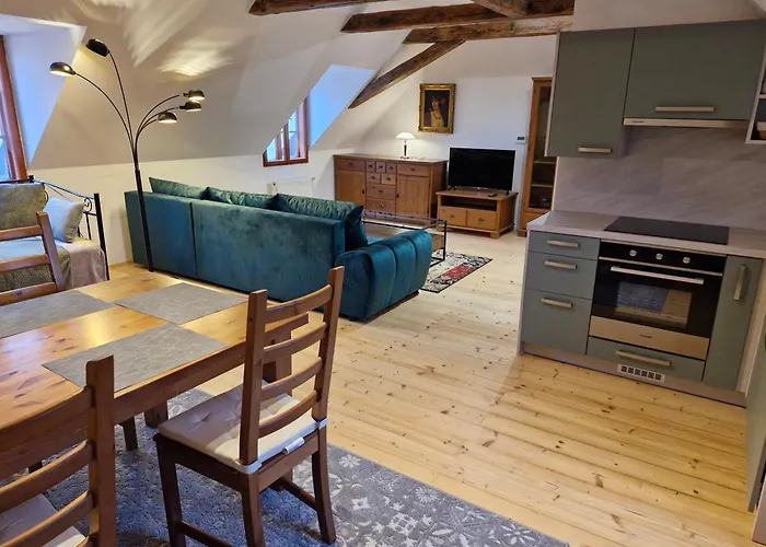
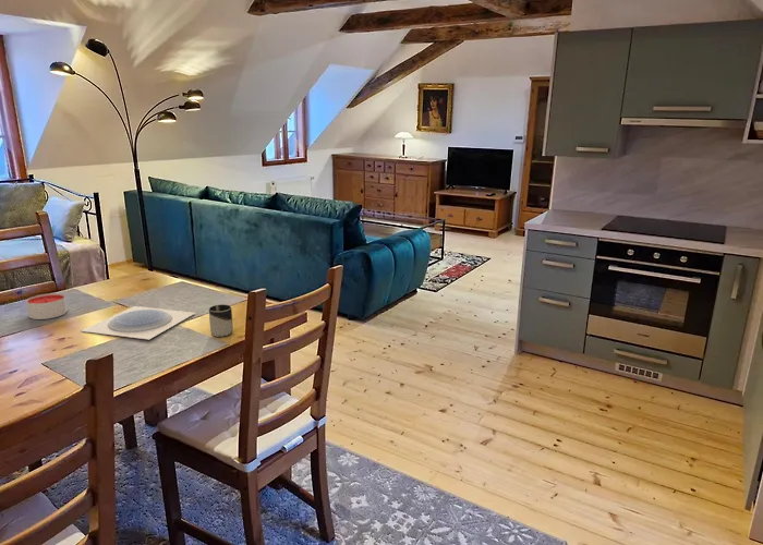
+ plate [81,305,196,340]
+ cup [208,304,233,338]
+ candle [25,292,69,320]
